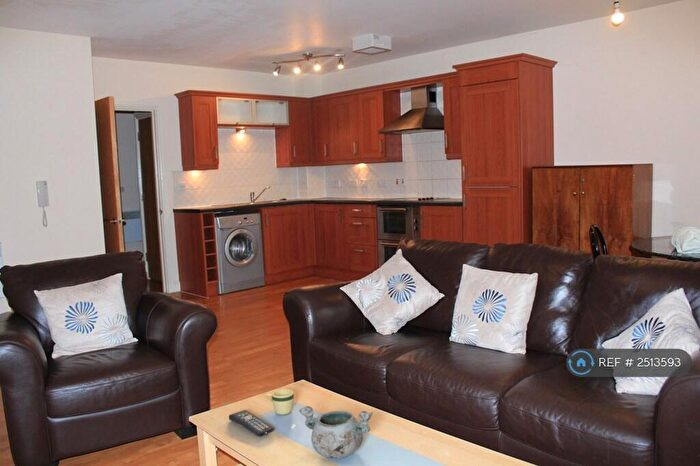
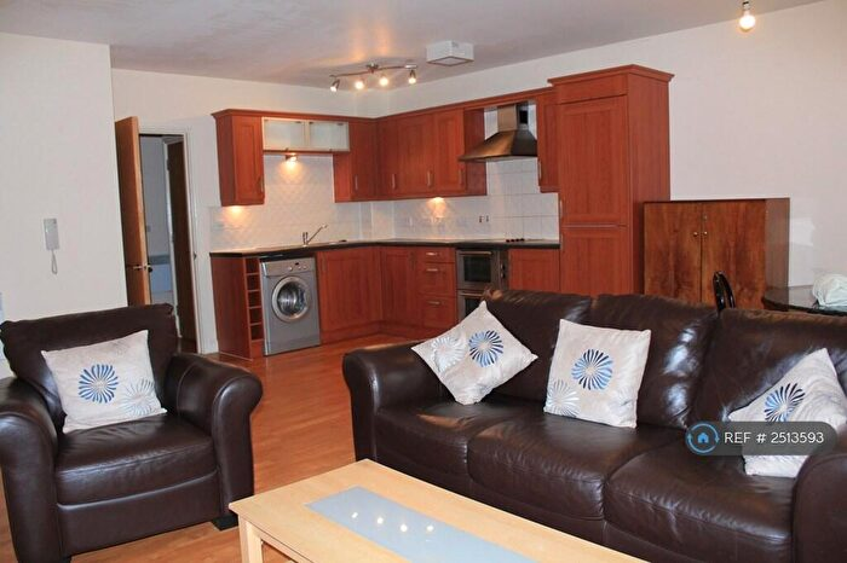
- decorative bowl [299,405,373,460]
- remote control [228,409,275,438]
- mug [264,388,295,416]
